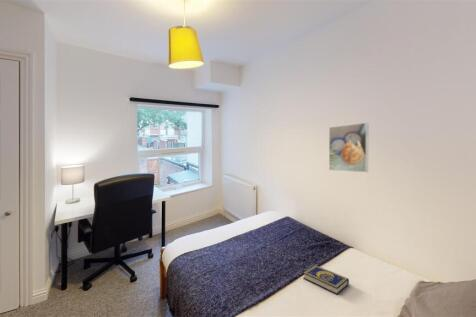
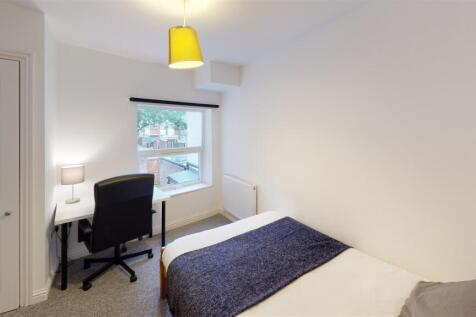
- book [302,264,350,296]
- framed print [328,122,369,173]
